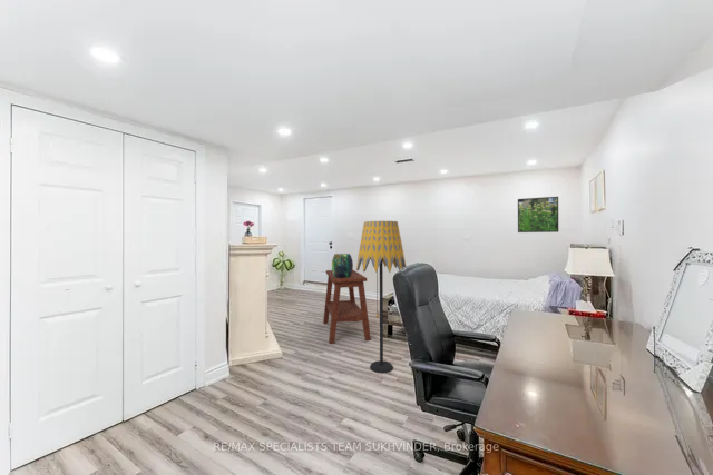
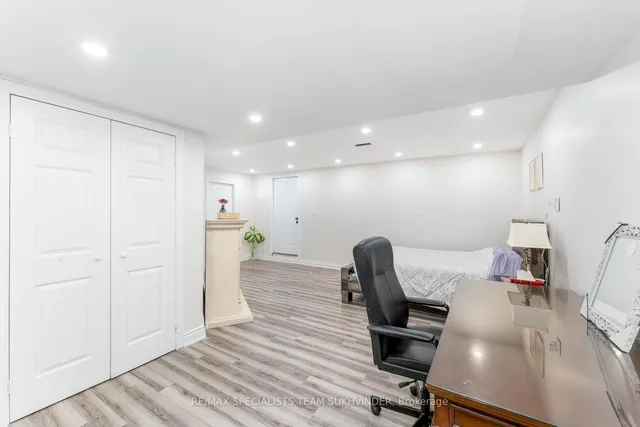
- floor lamp [355,220,407,374]
- decorative urn [331,253,354,278]
- side table [322,269,372,345]
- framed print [517,196,559,234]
